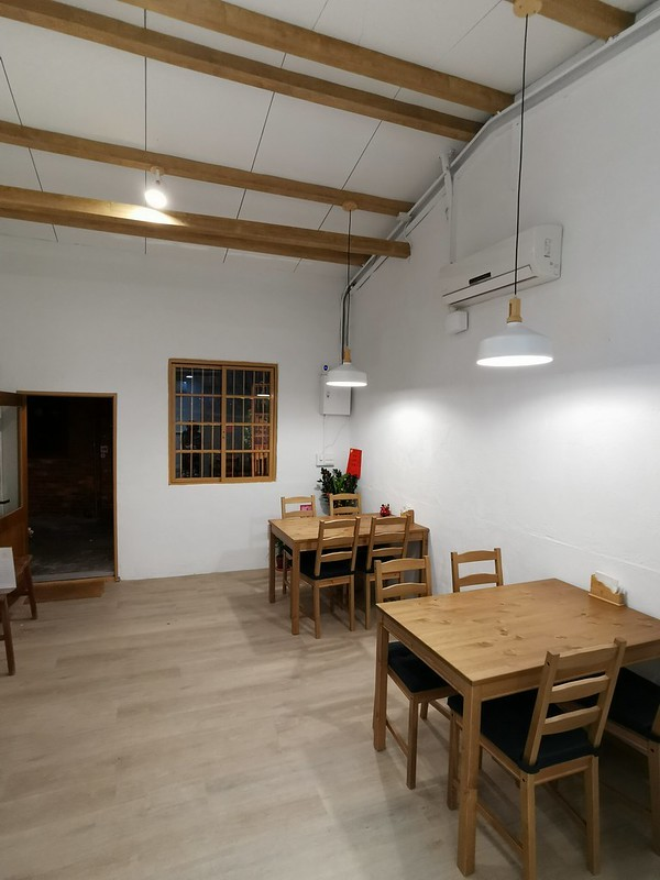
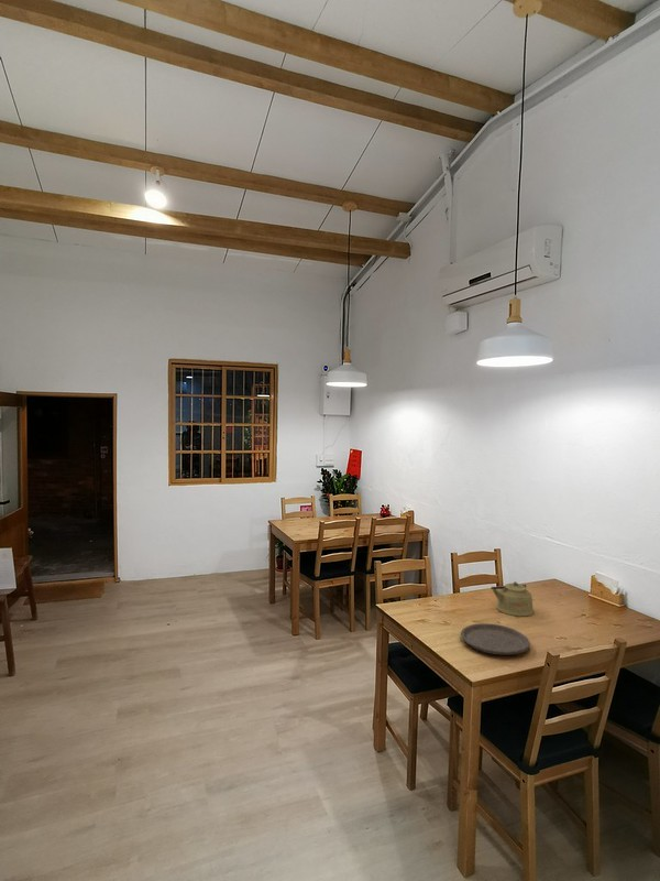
+ plate [460,622,531,656]
+ kettle [490,580,535,617]
